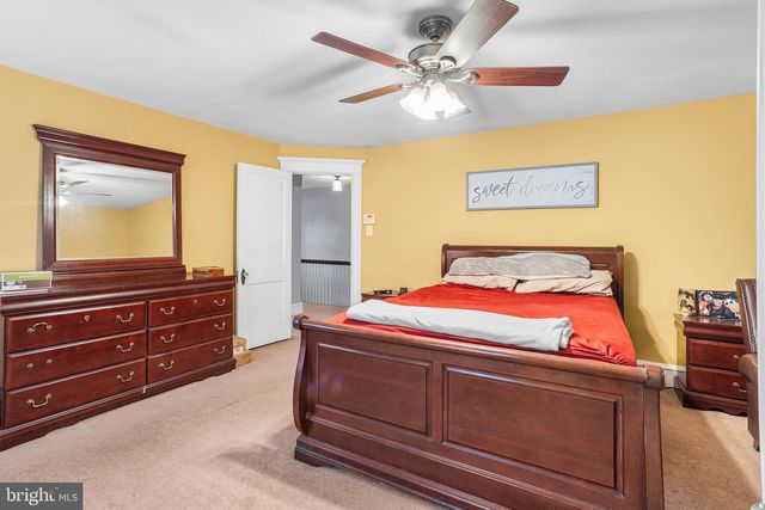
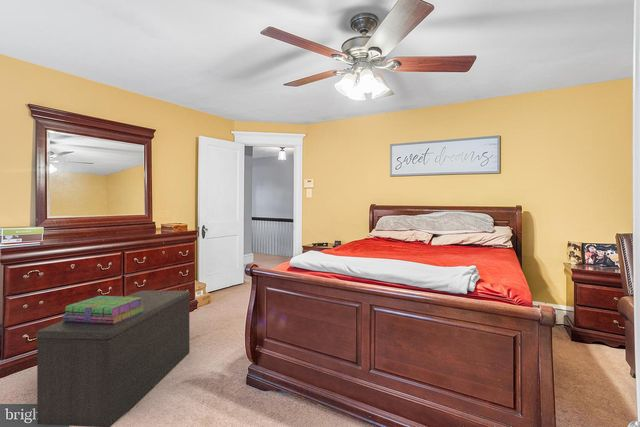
+ bench [35,290,191,427]
+ stack of books [61,295,144,324]
